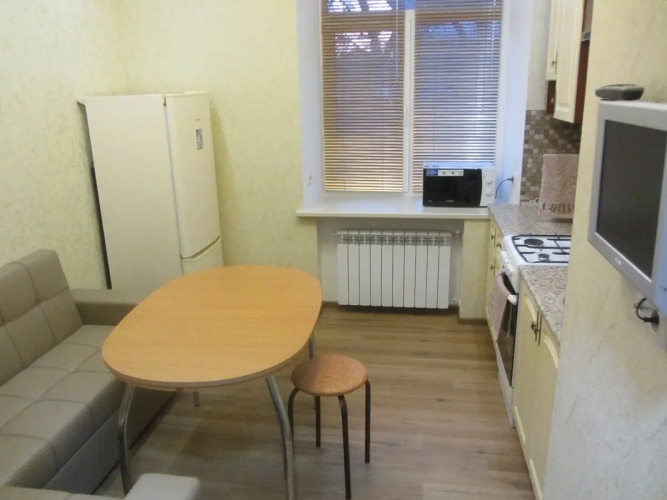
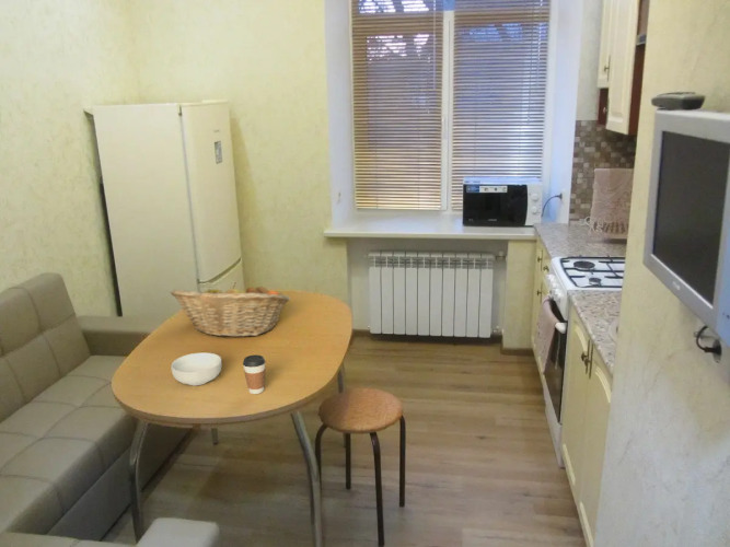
+ coffee cup [242,353,266,395]
+ fruit basket [170,283,291,338]
+ cereal bowl [170,352,223,386]
